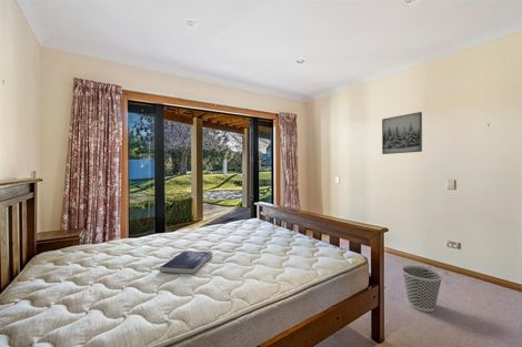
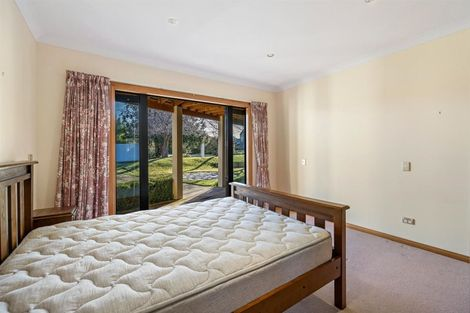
- wall art [381,111,423,155]
- book [159,249,213,275]
- wastebasket [401,264,444,313]
